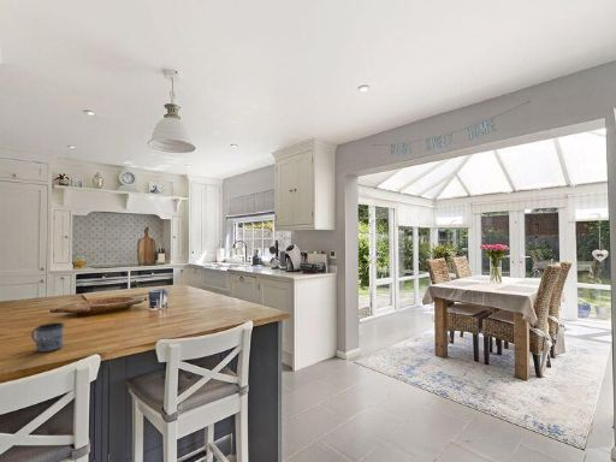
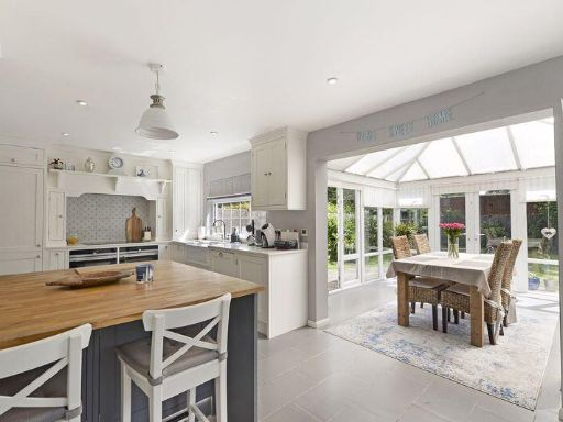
- mug [30,321,66,353]
